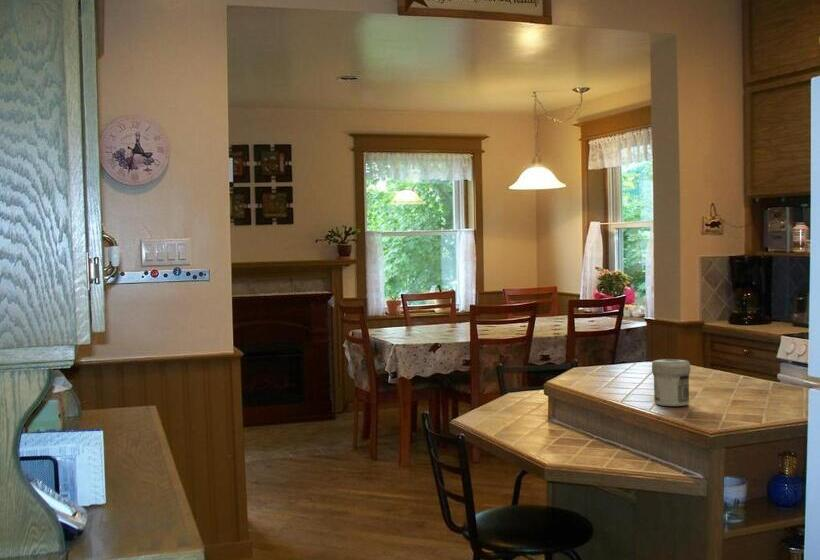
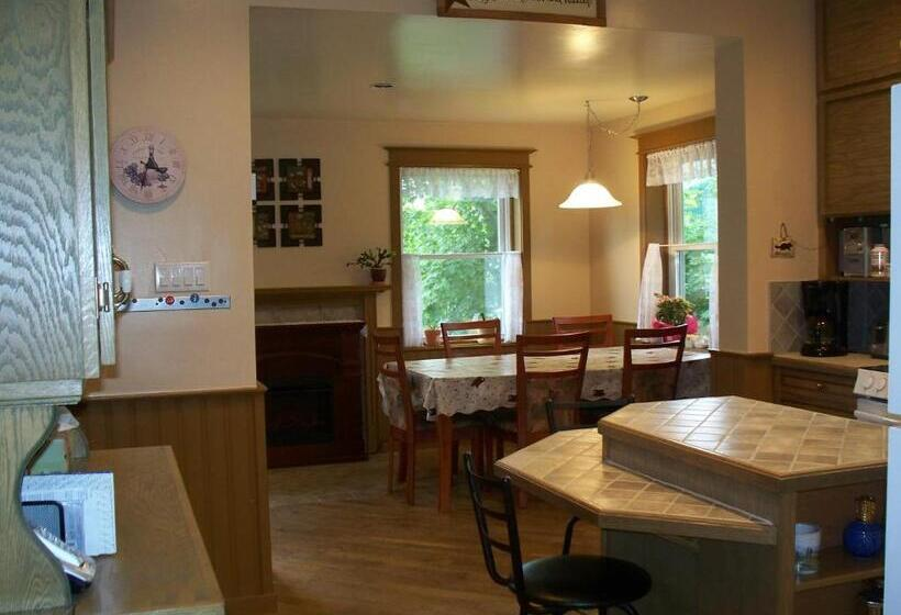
- jar [651,358,691,407]
